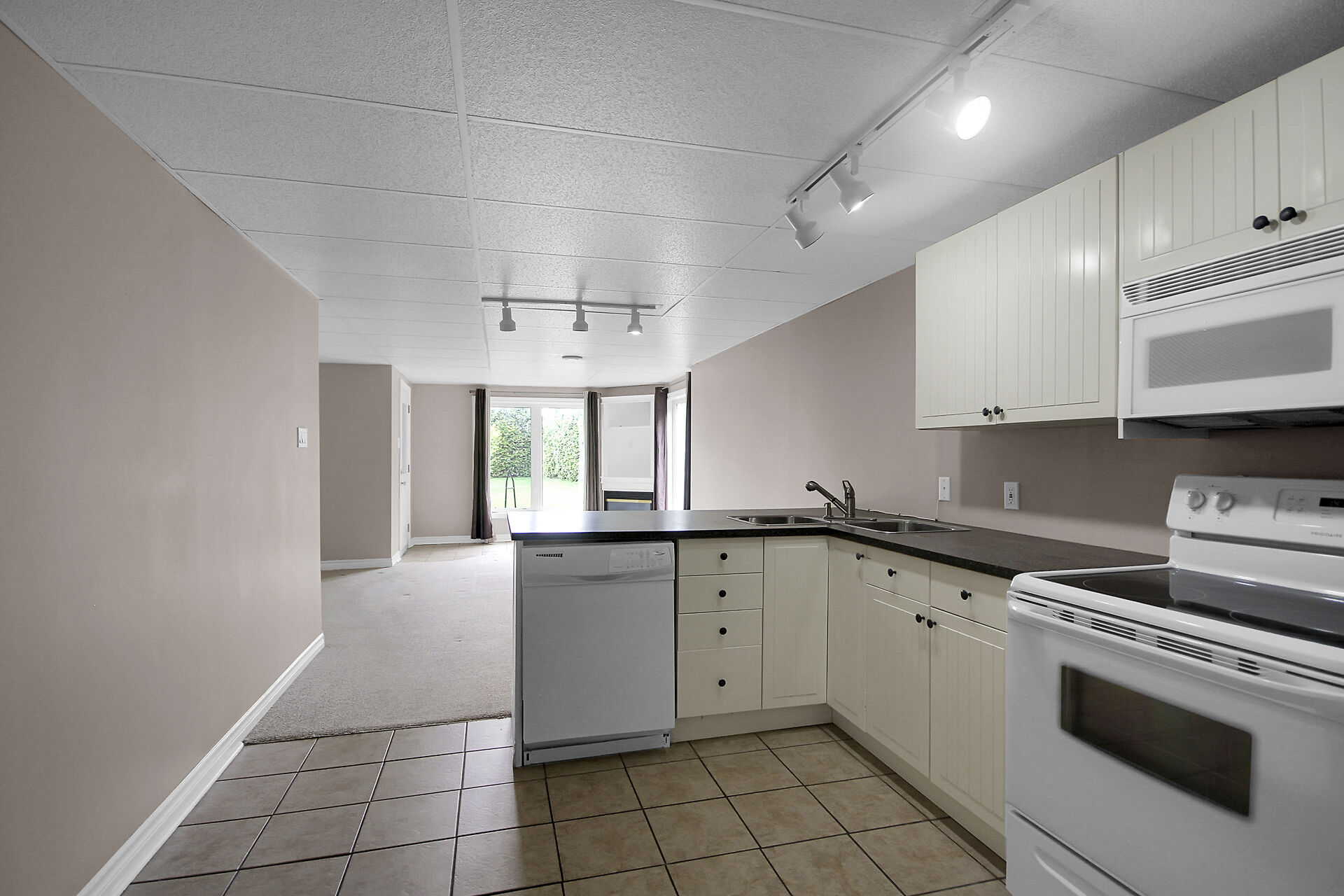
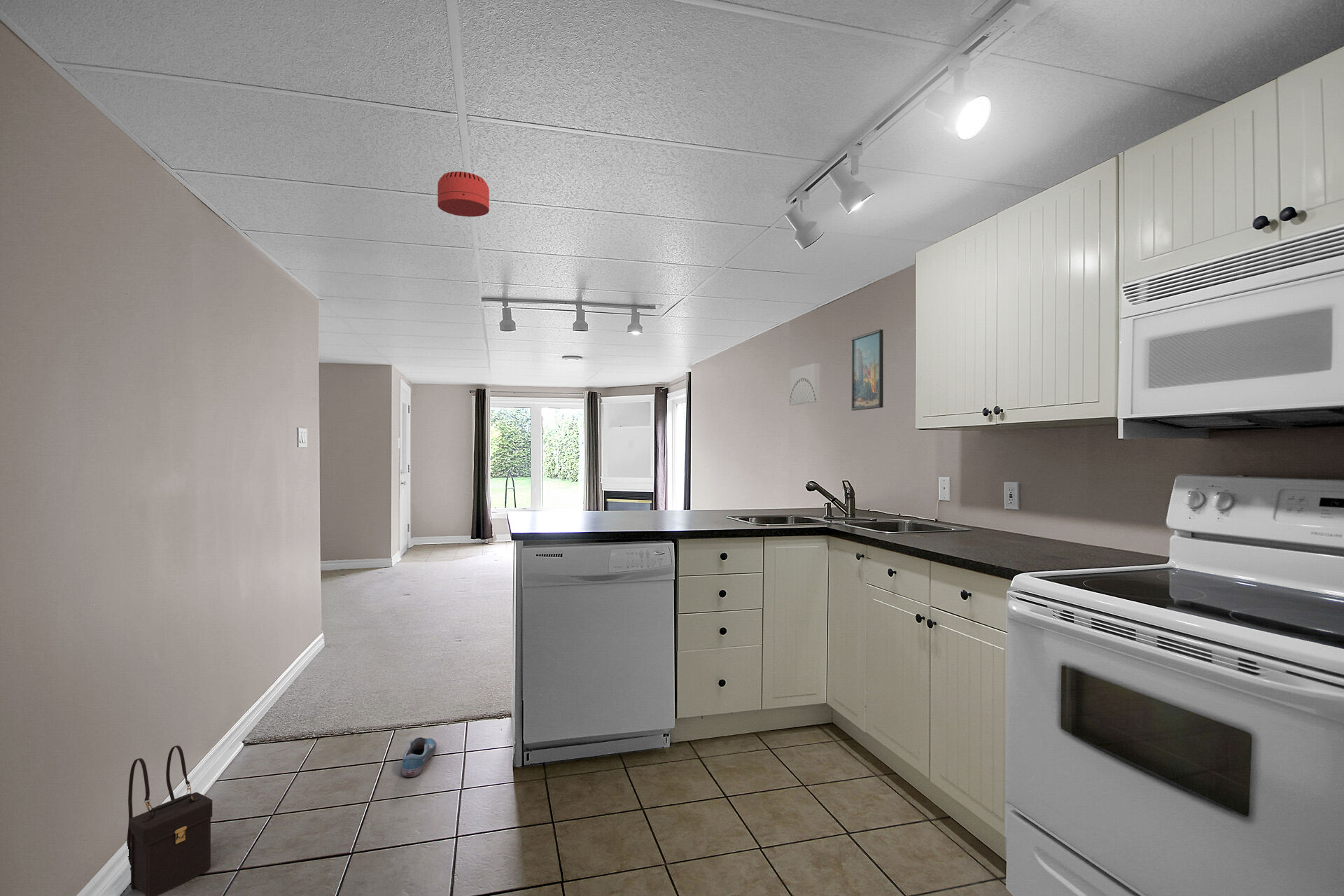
+ smoke detector [437,171,490,218]
+ wall art [789,363,820,406]
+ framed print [851,329,884,412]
+ satchel [126,745,213,896]
+ shoe [401,736,437,778]
